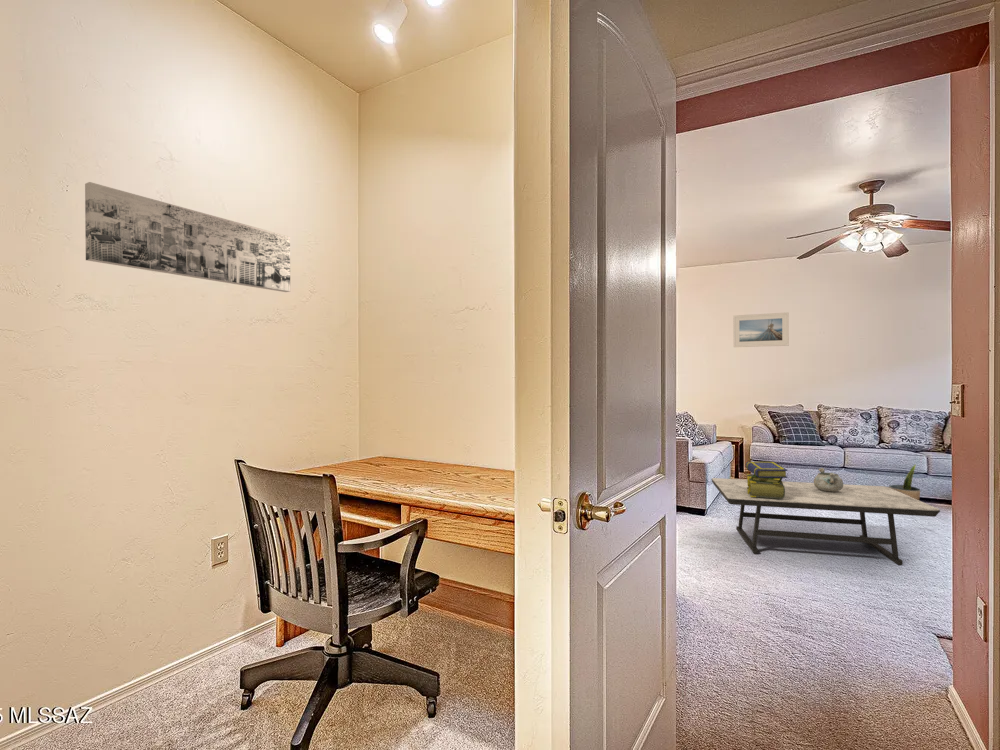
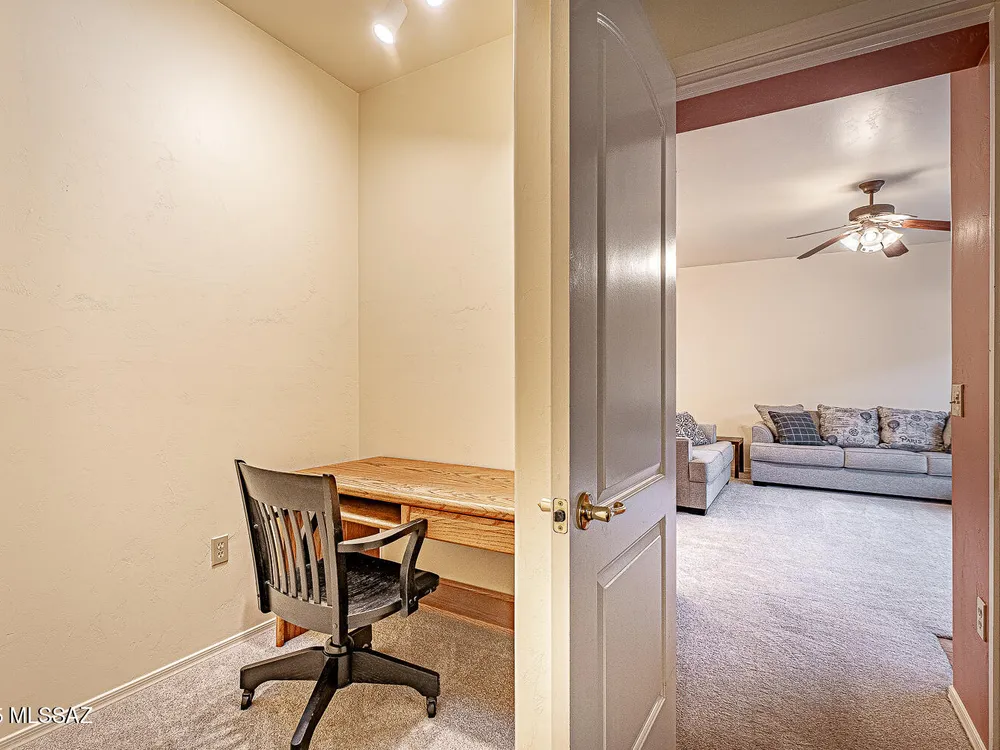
- stack of books [745,461,789,499]
- coffee table [710,477,941,567]
- wall art [84,181,291,293]
- decorative bowl [813,467,844,492]
- potted plant [888,463,921,501]
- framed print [732,311,790,348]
